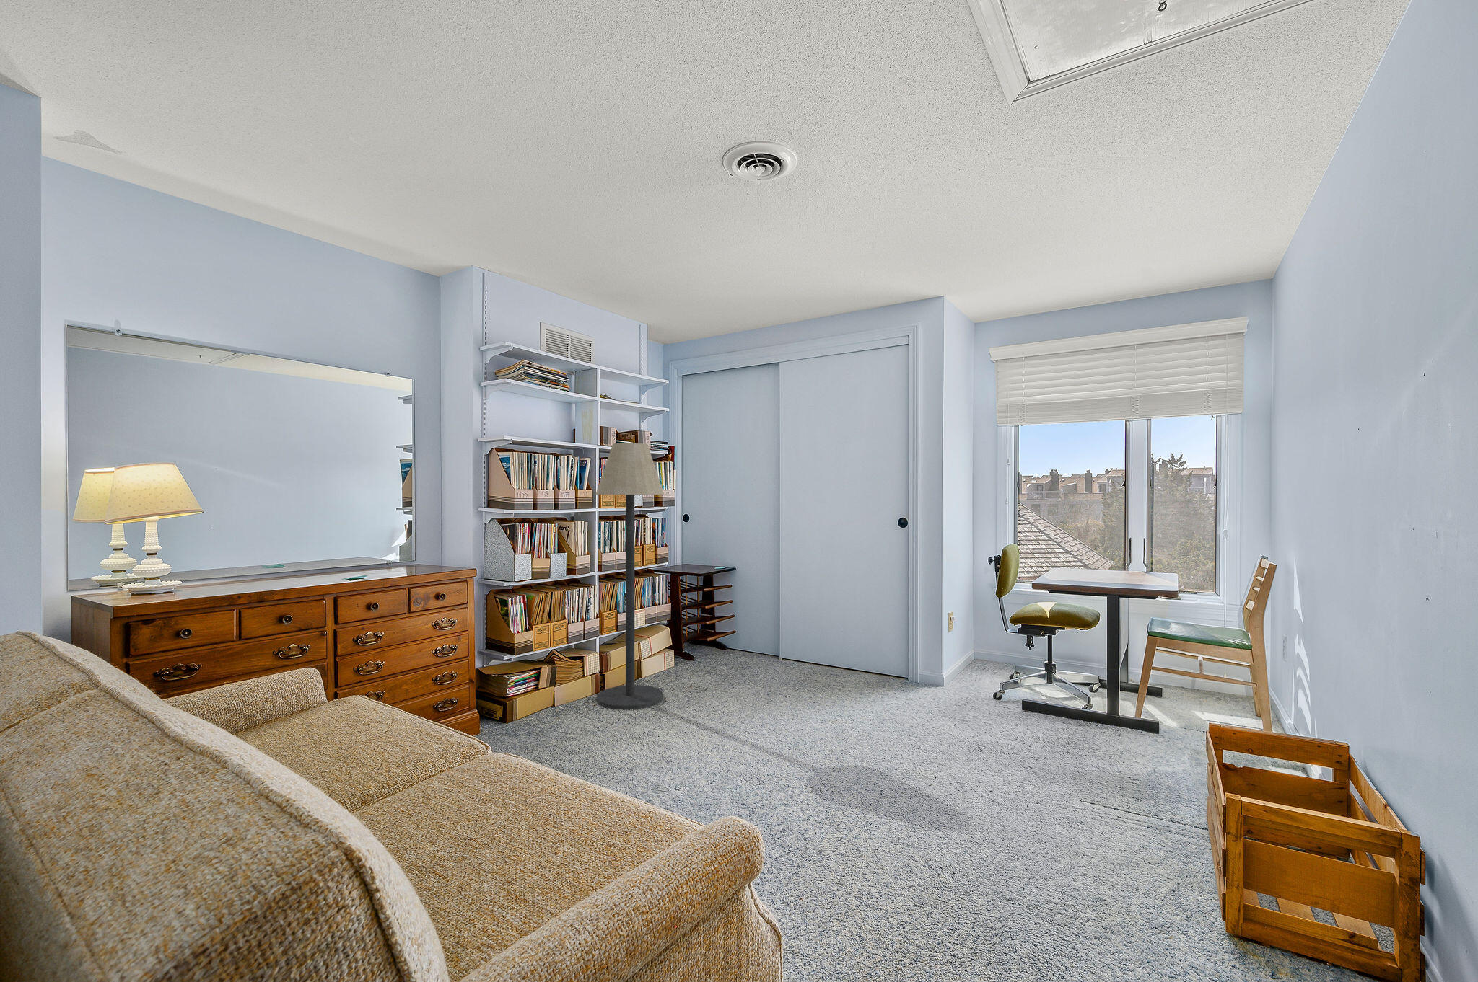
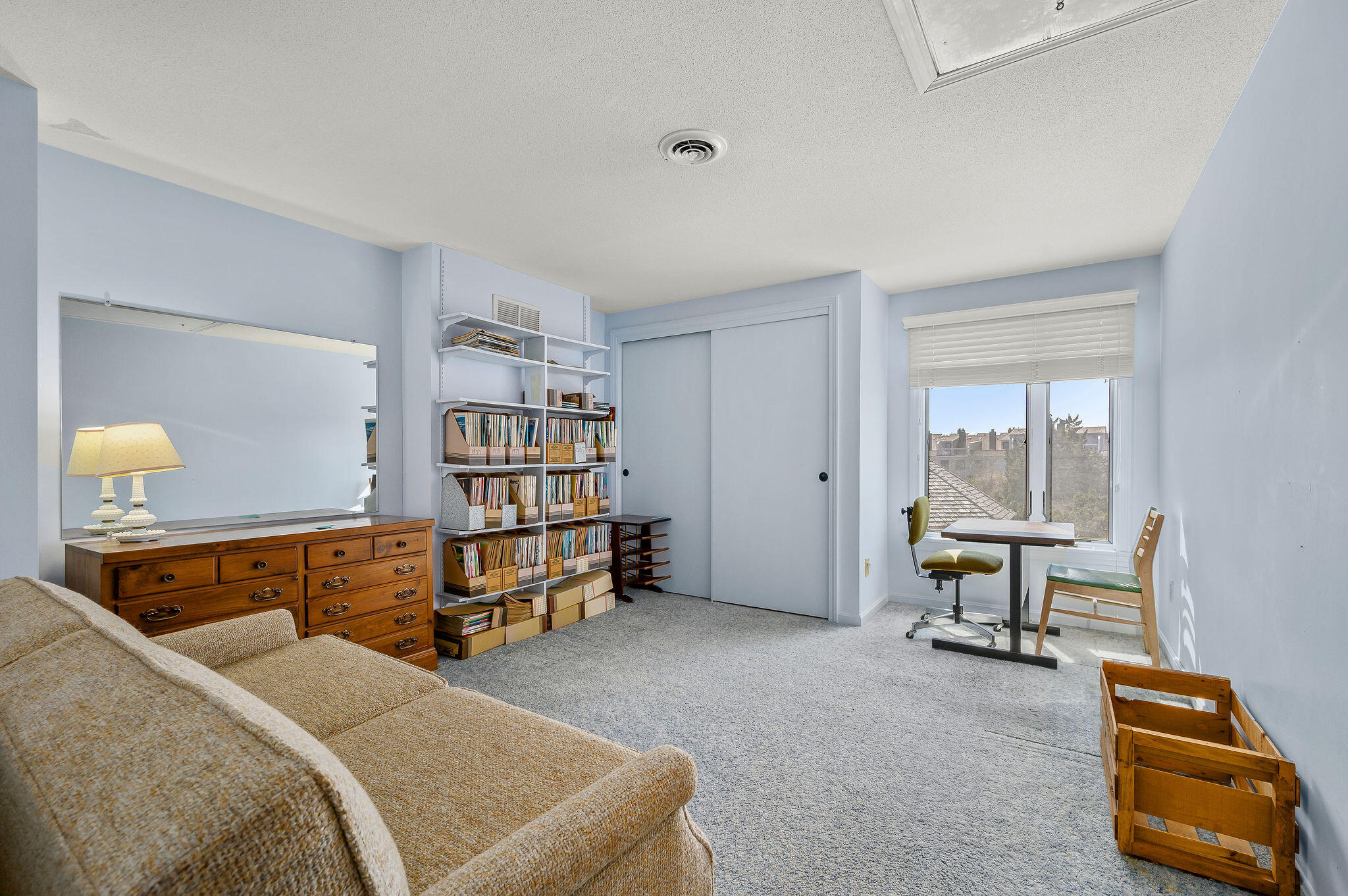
- floor lamp [595,442,664,710]
